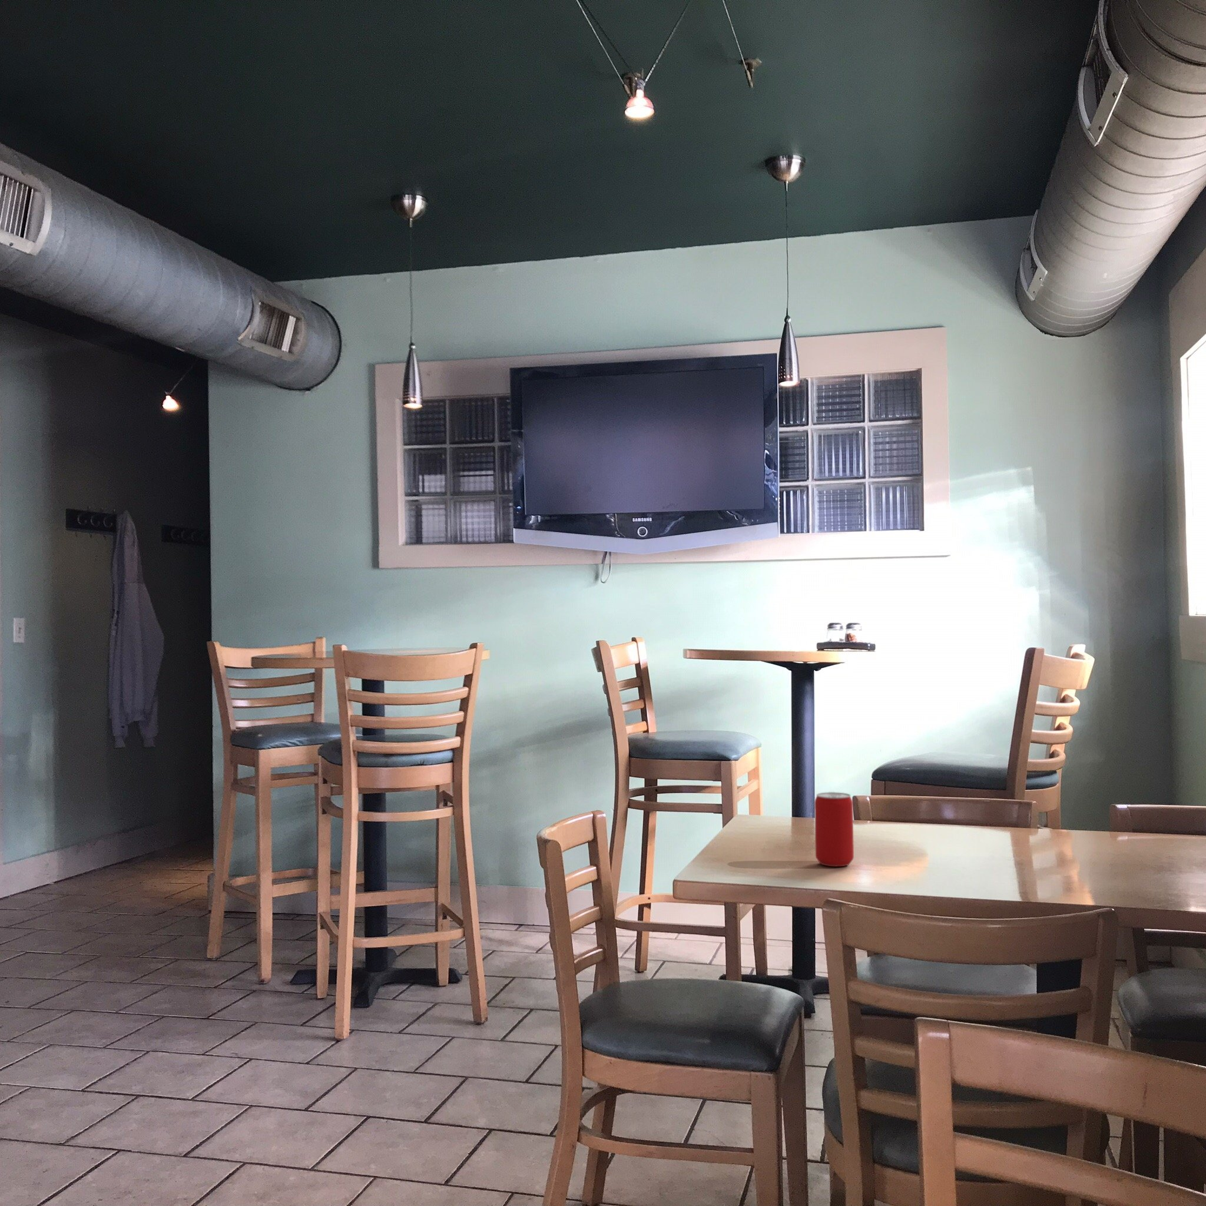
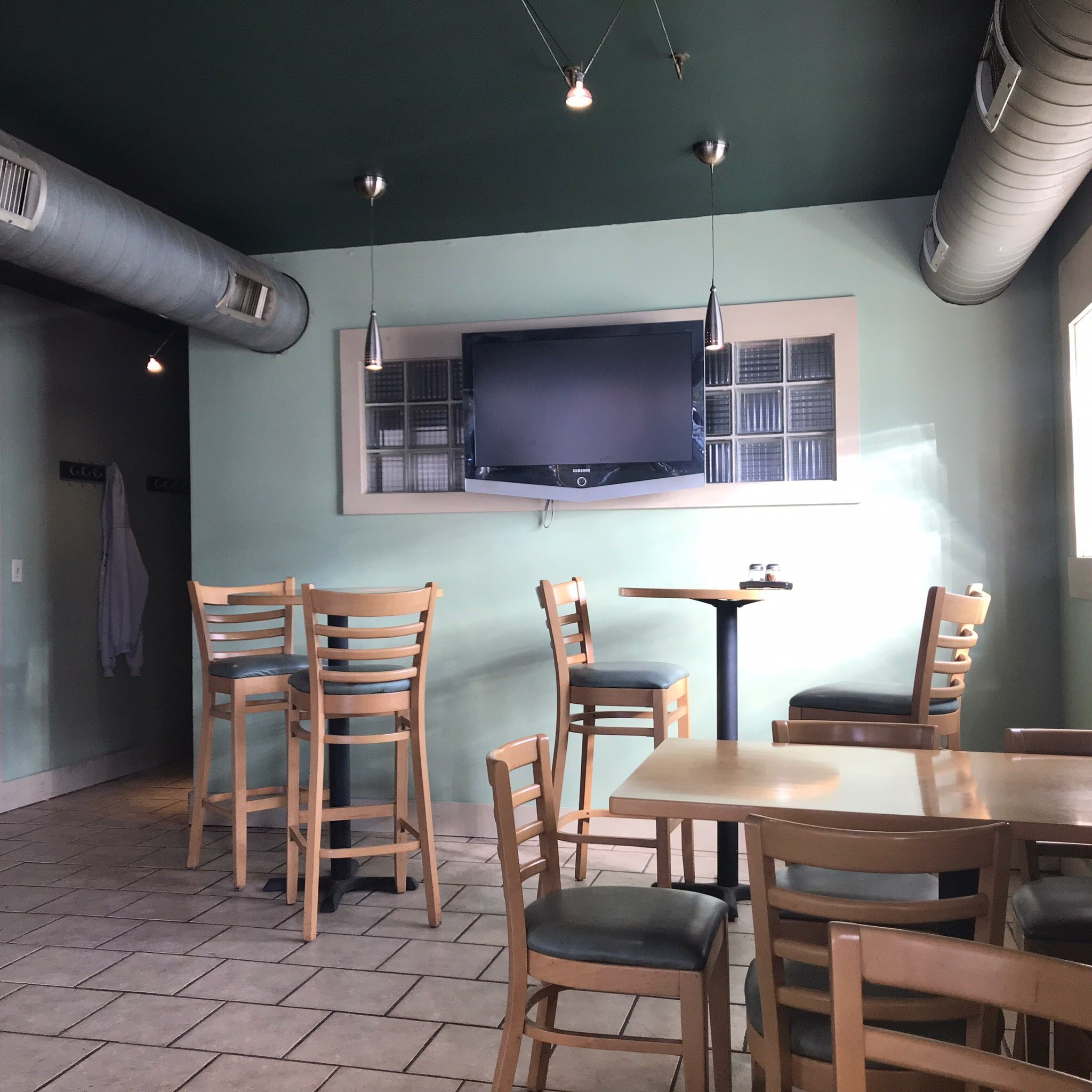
- beverage can [814,792,855,867]
